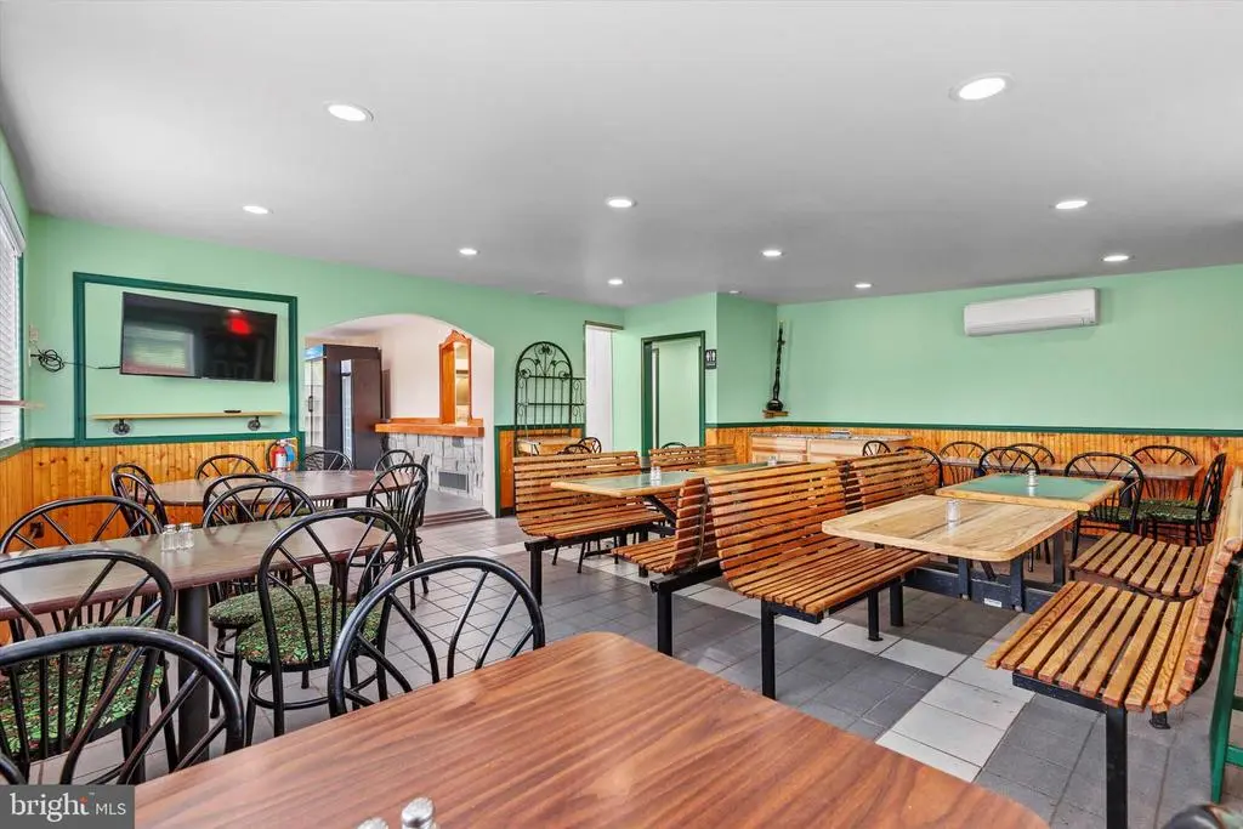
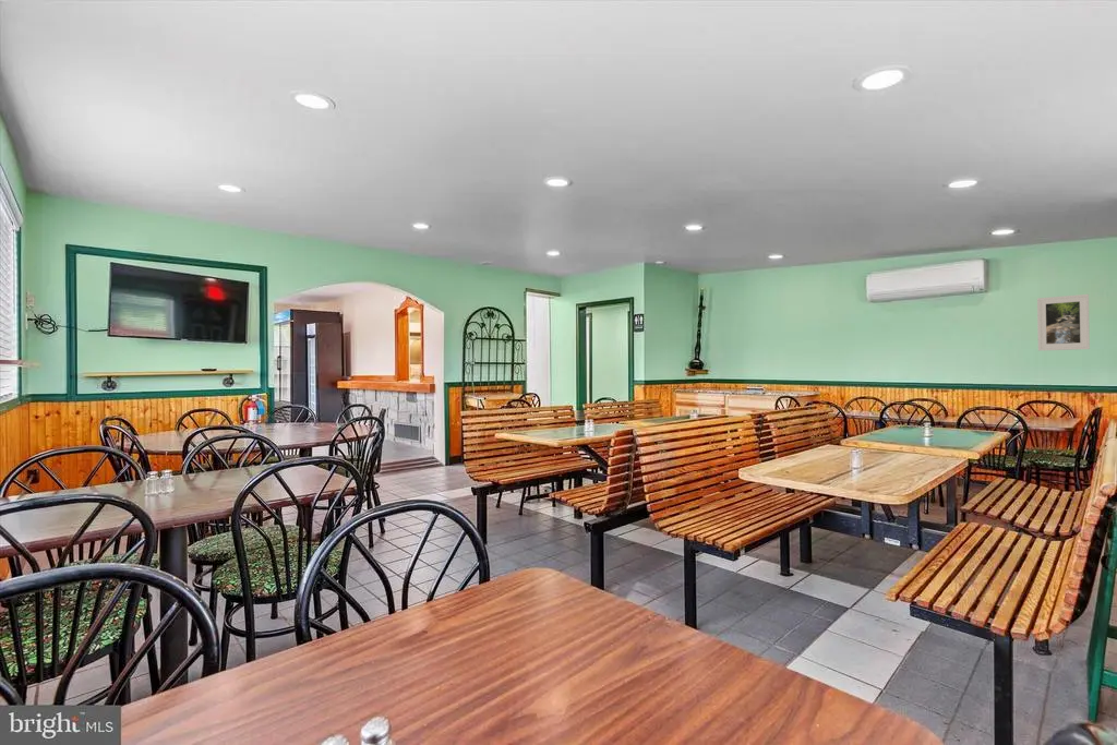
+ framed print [1036,293,1091,351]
